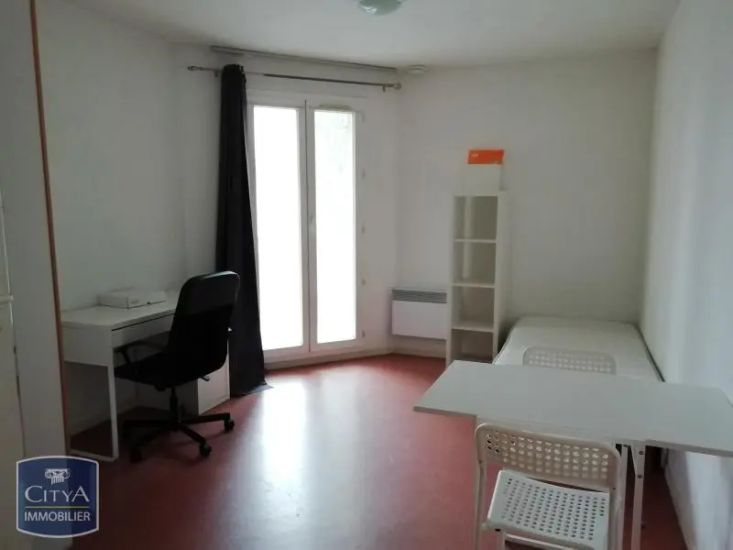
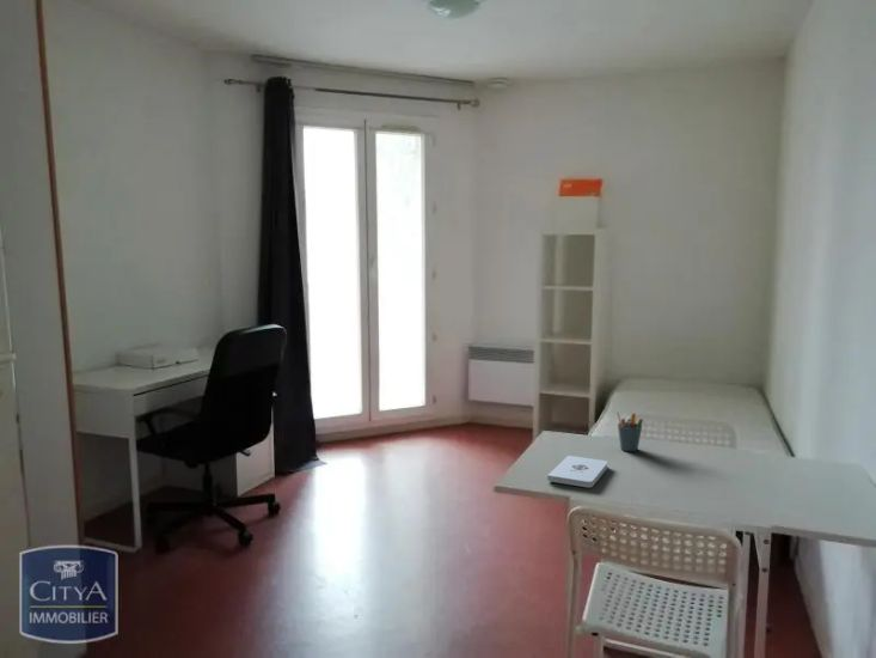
+ pen holder [615,410,644,452]
+ notepad [546,455,609,488]
